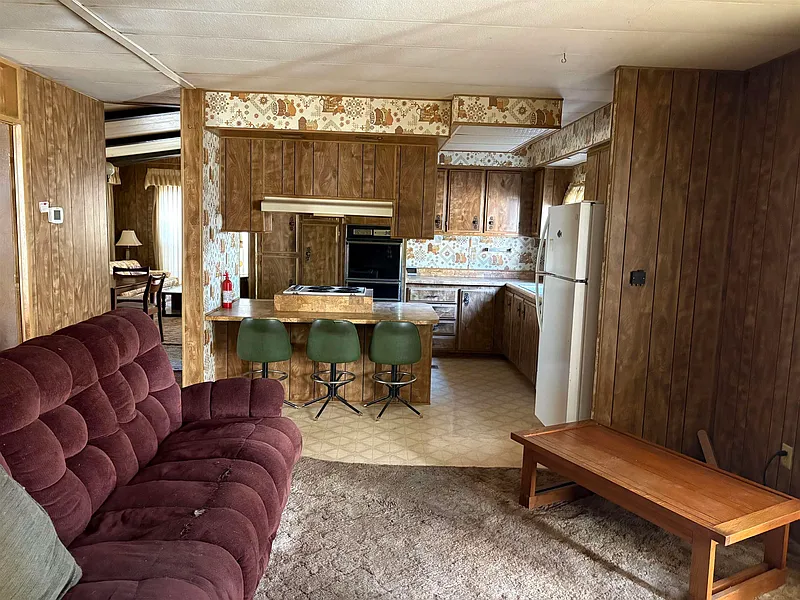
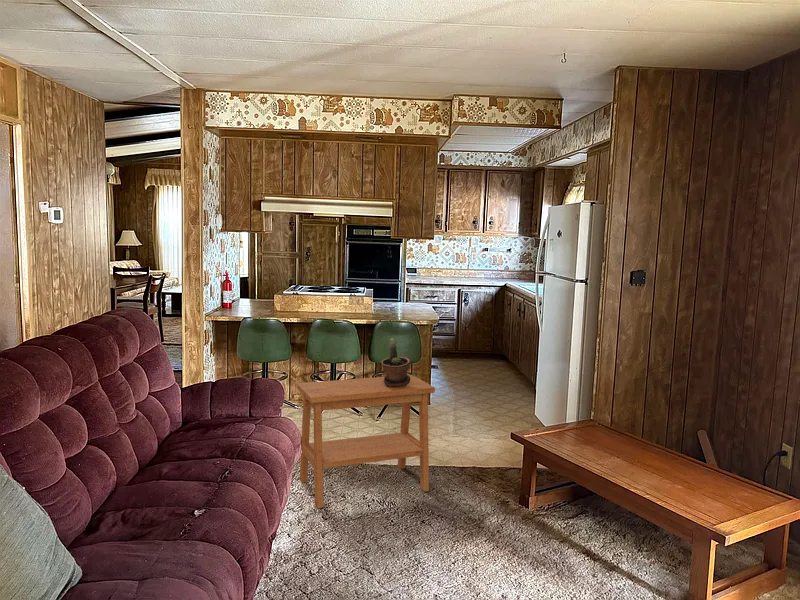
+ potted plant [381,337,411,388]
+ side table [296,374,436,509]
